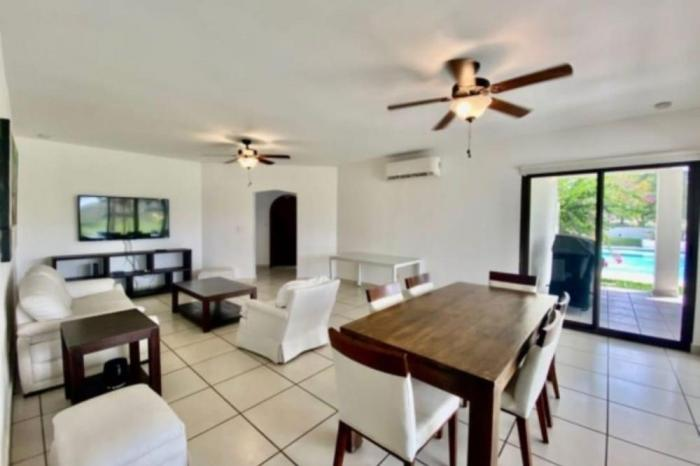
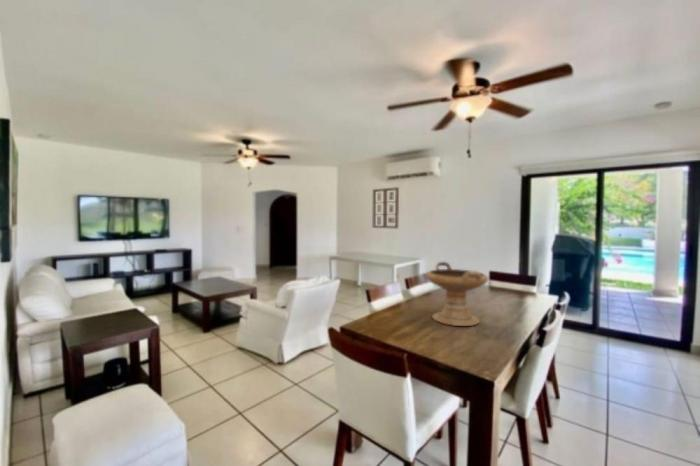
+ picture frame [371,186,400,230]
+ decorative bowl [425,261,490,327]
